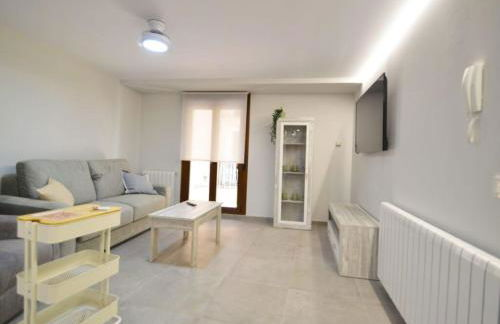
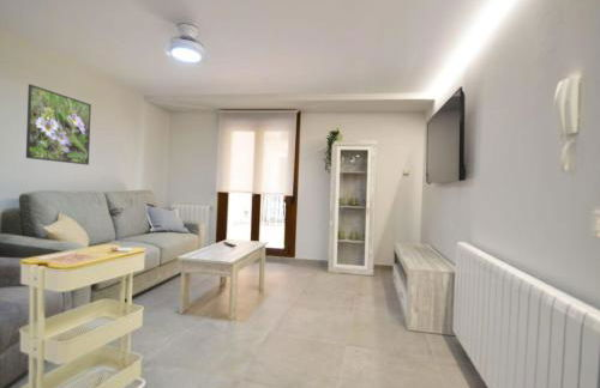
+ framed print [25,83,92,166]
